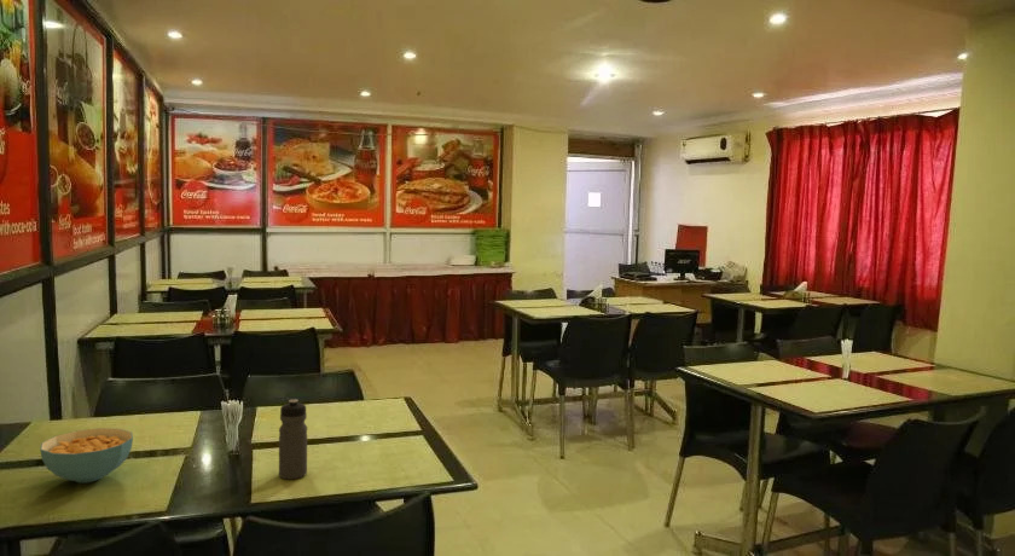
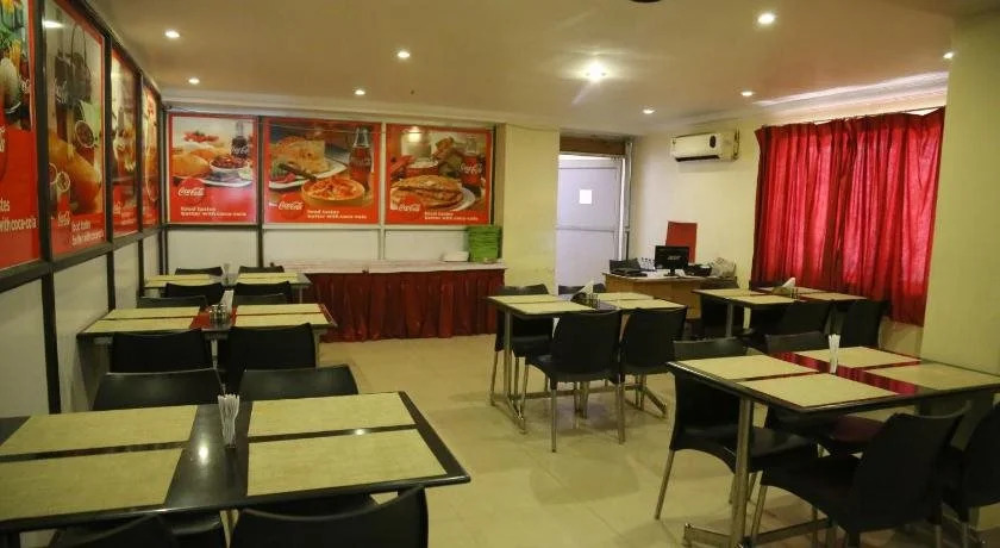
- water bottle [278,398,308,480]
- cereal bowl [39,427,134,483]
